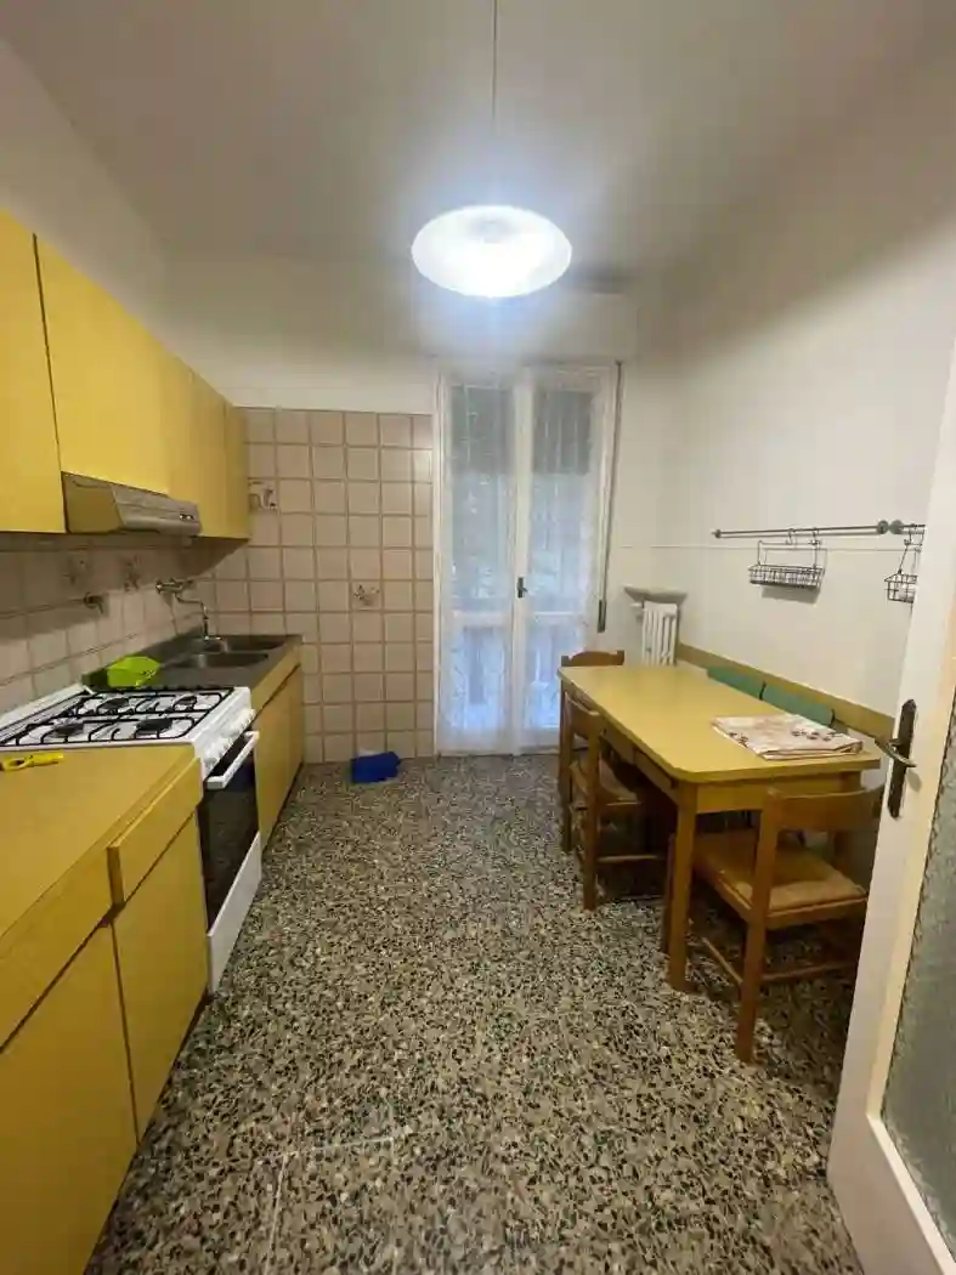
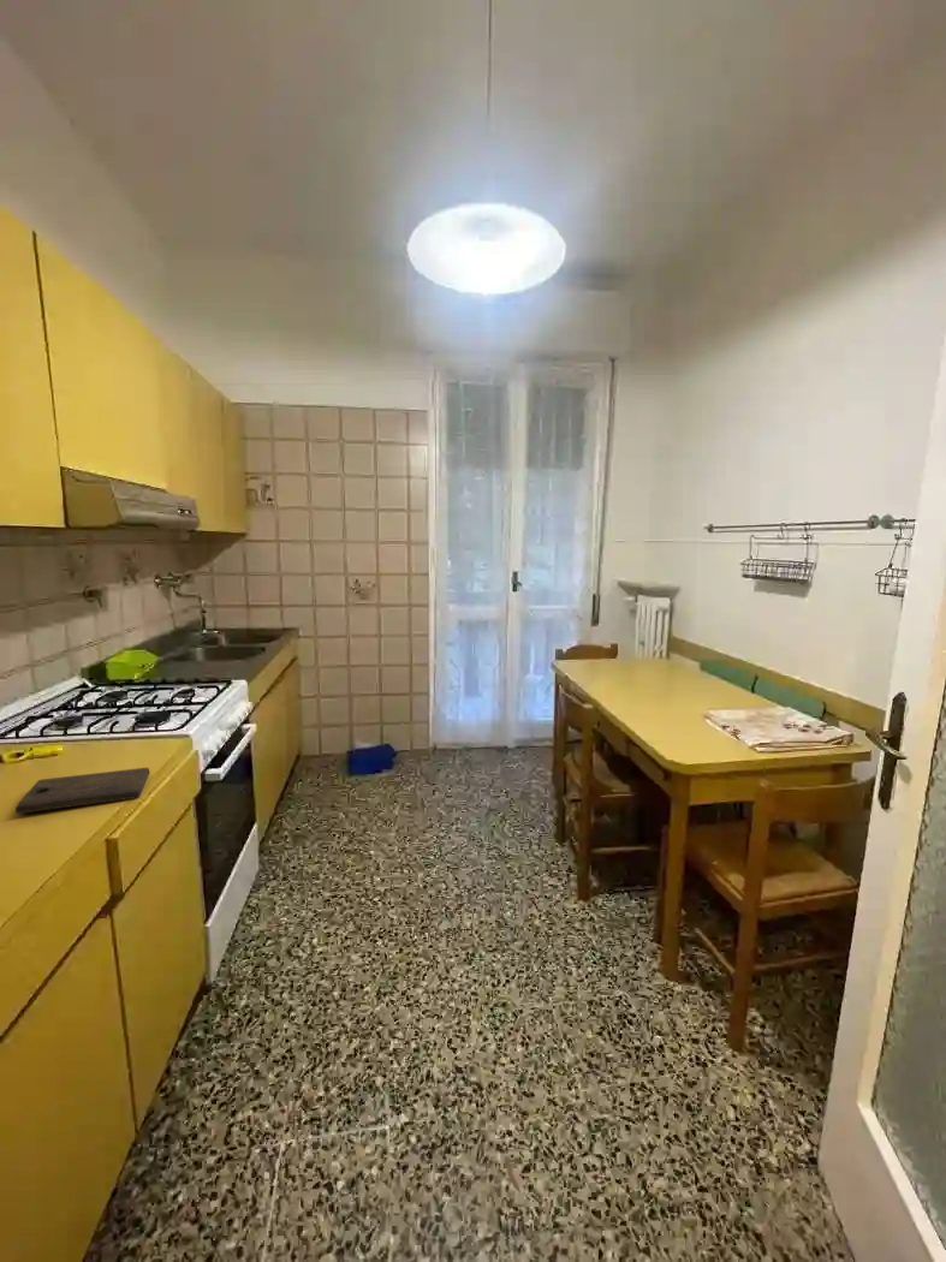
+ cutting board [14,767,150,815]
